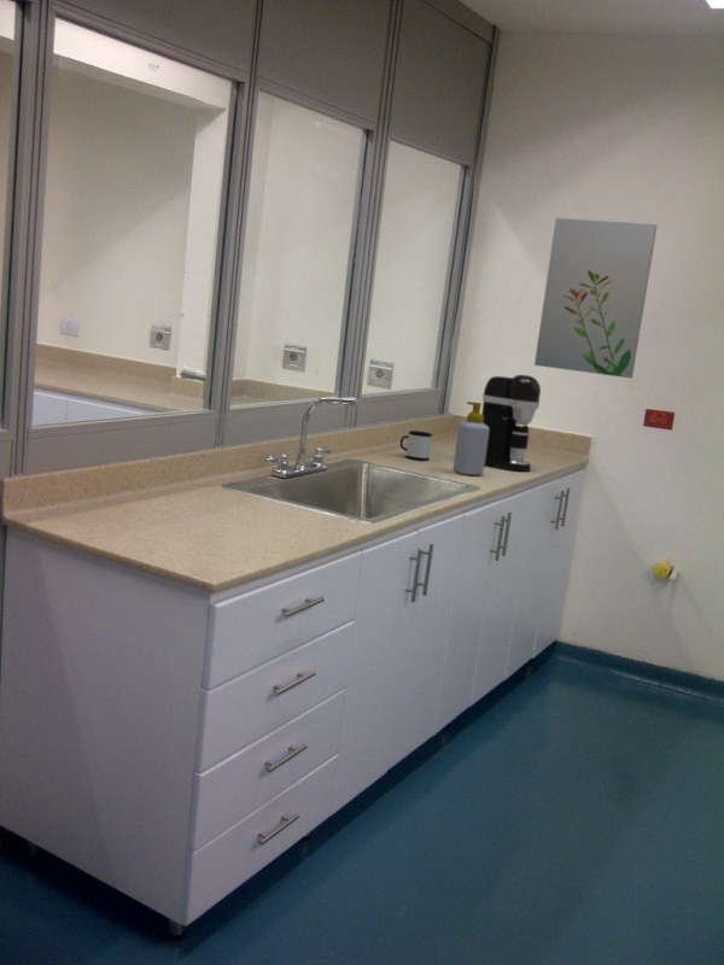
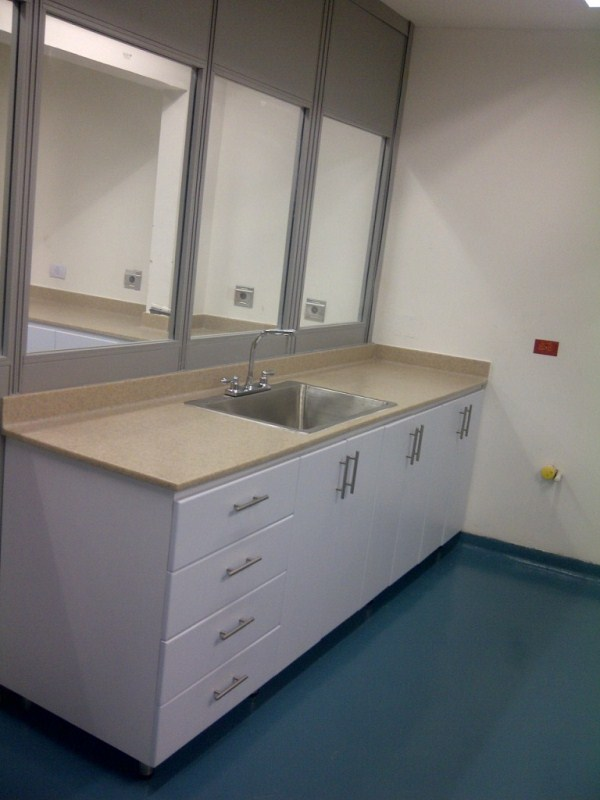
- wall art [533,217,659,379]
- soap bottle [451,400,489,476]
- mug [399,429,433,462]
- coffee maker [480,374,542,473]
